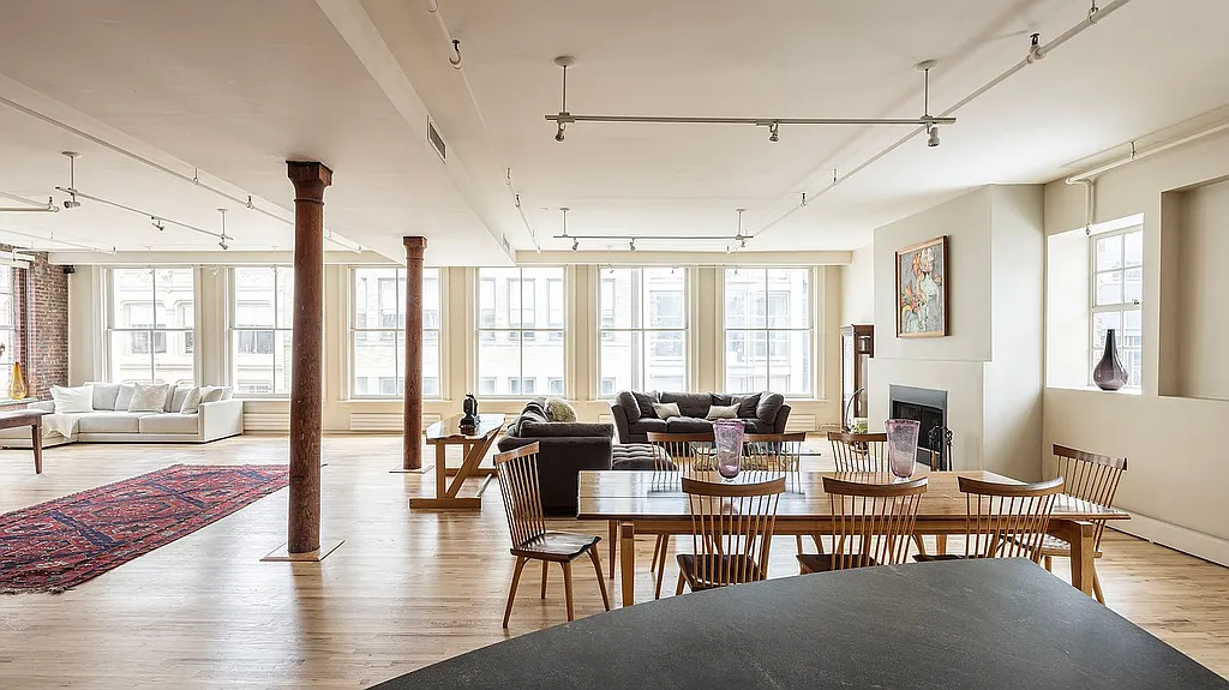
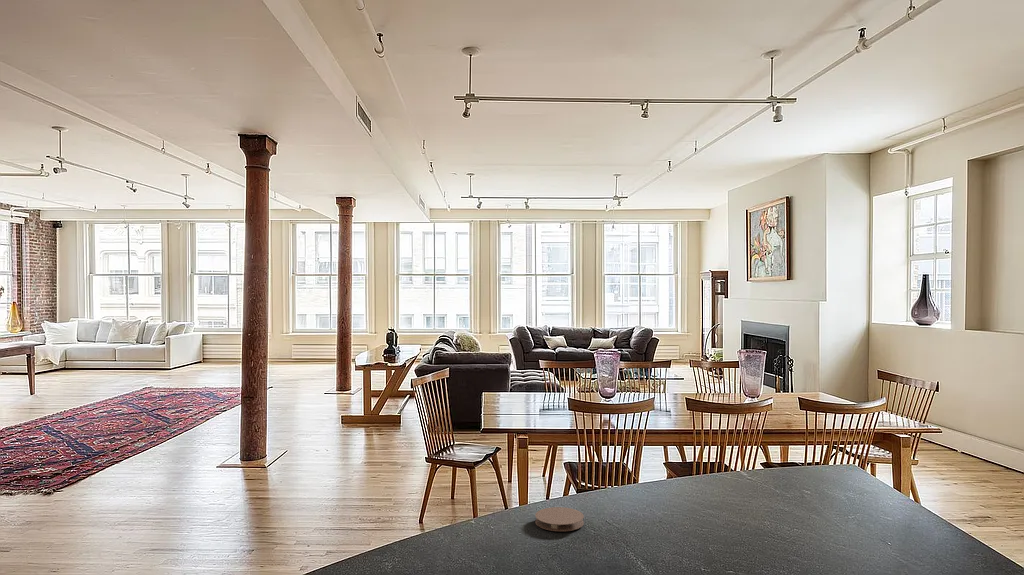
+ coaster [534,506,585,532]
